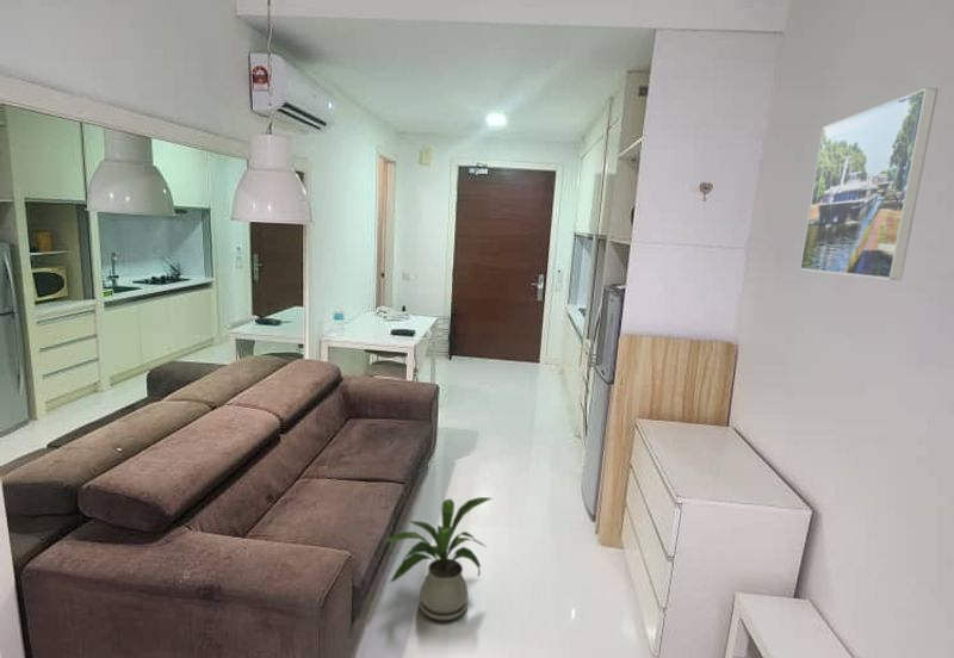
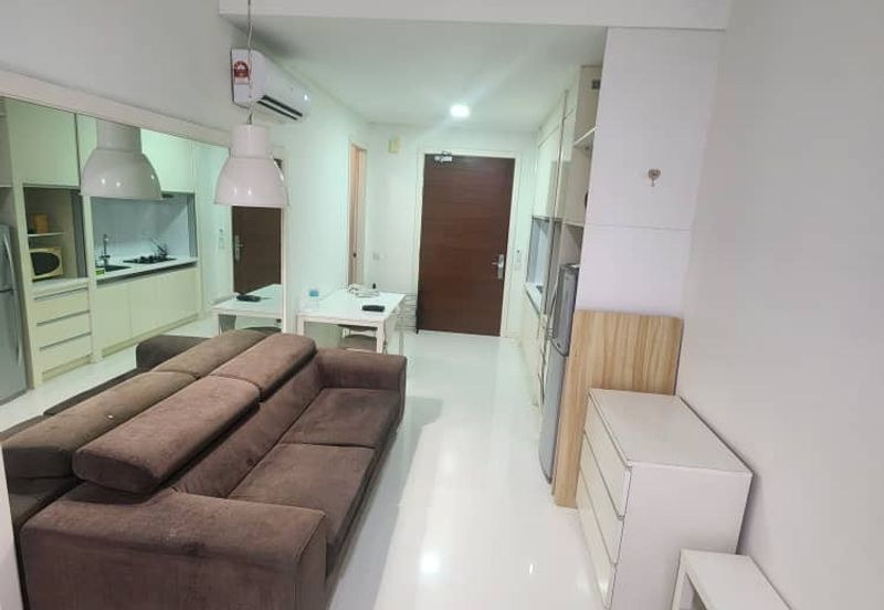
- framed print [799,87,940,281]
- house plant [384,496,494,621]
